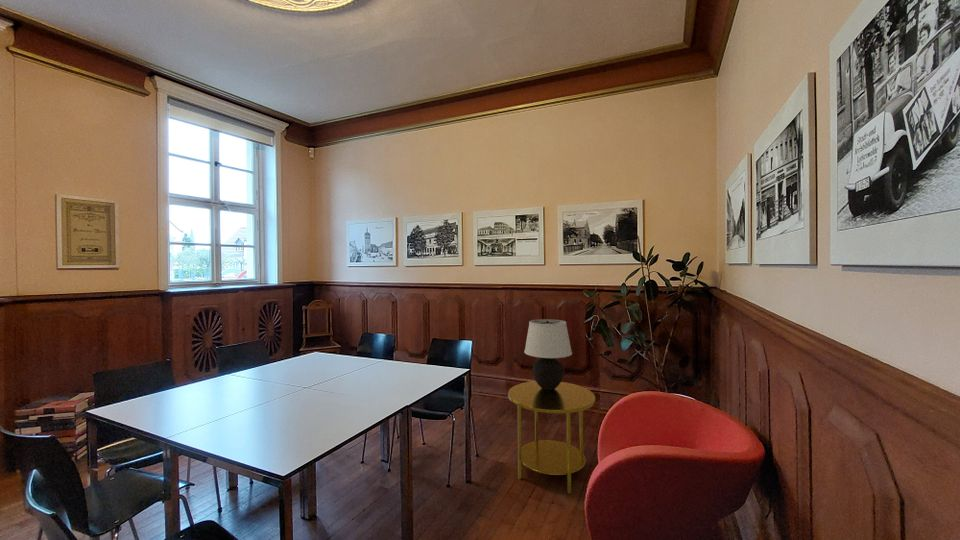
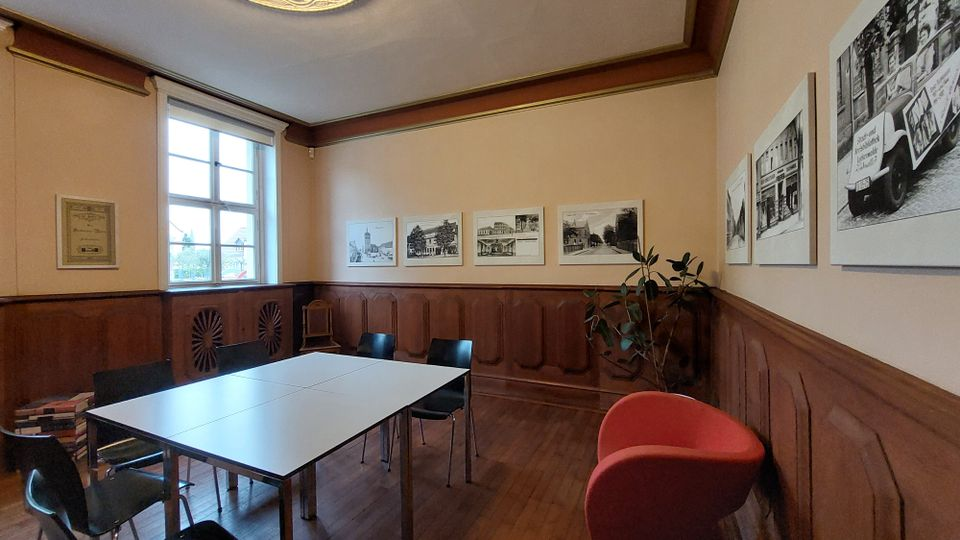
- side table [507,380,596,495]
- table lamp [523,318,573,390]
